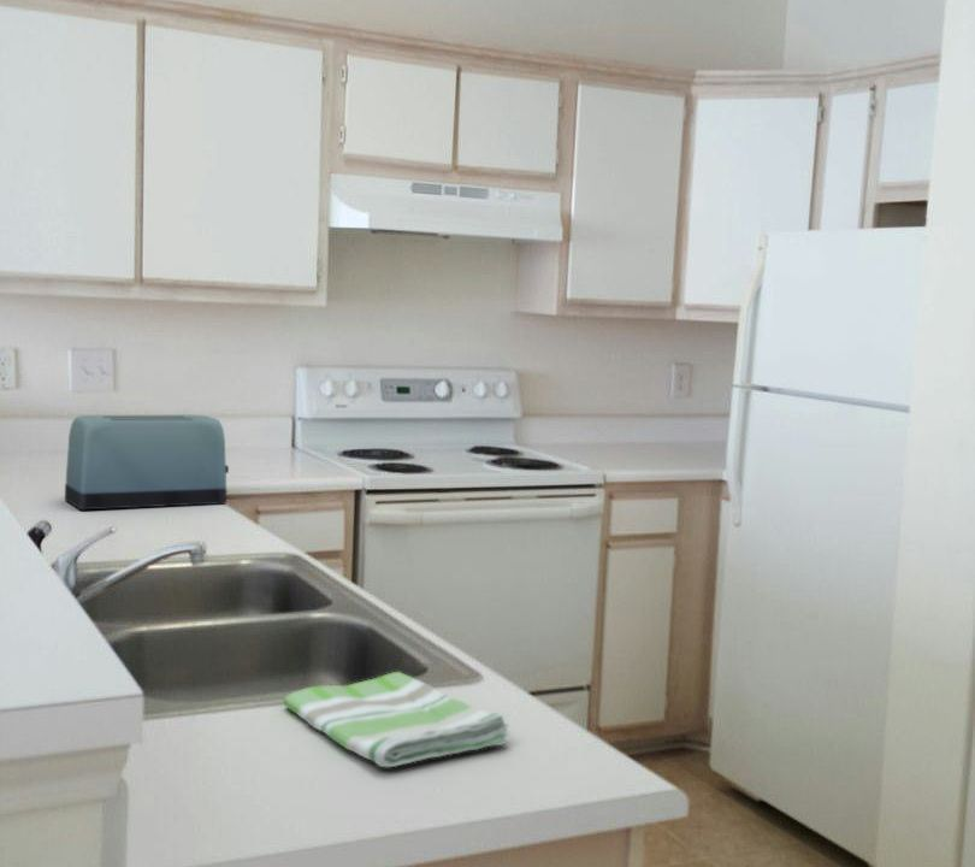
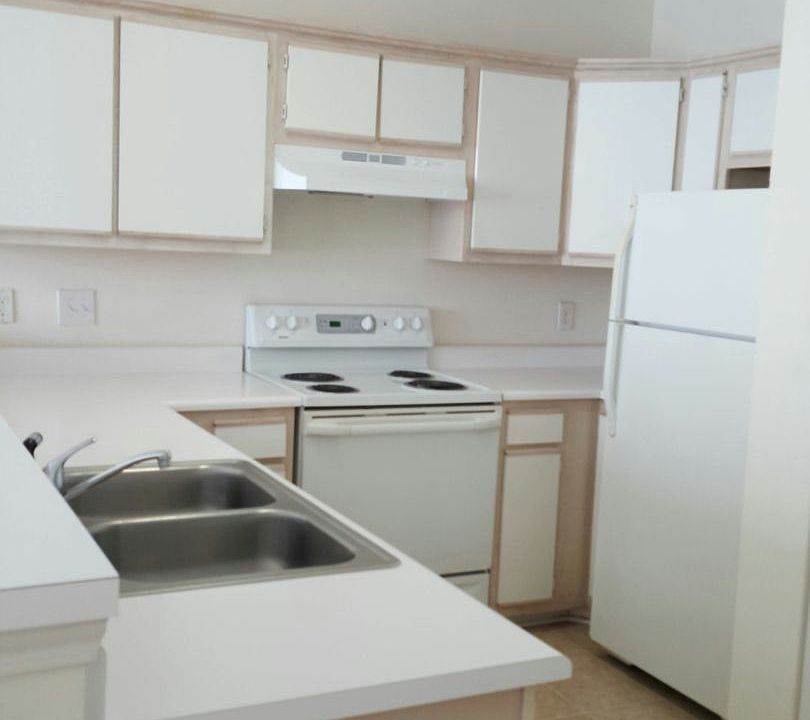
- dish towel [282,671,510,768]
- toaster [64,414,230,511]
